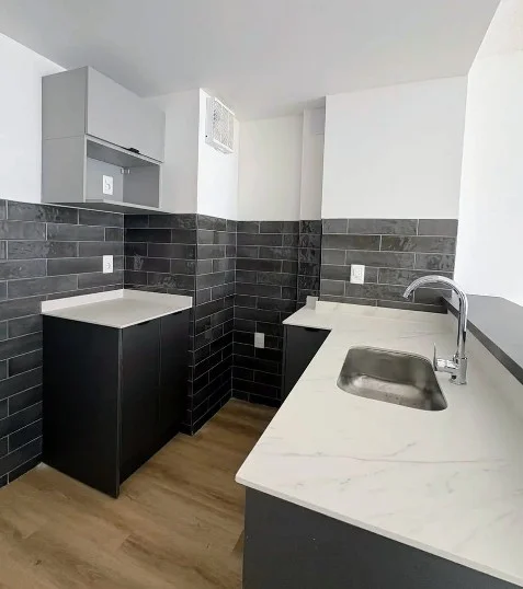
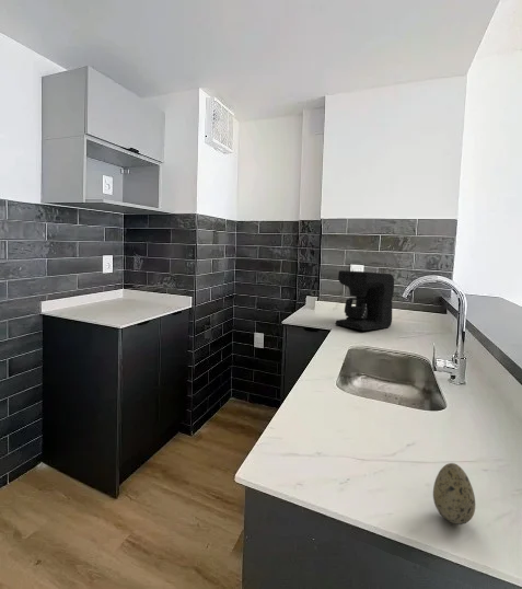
+ decorative egg [432,462,476,526]
+ coffee maker [334,269,395,332]
